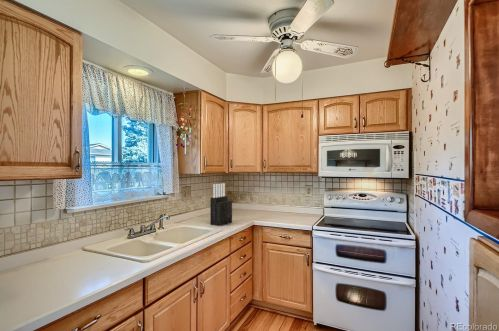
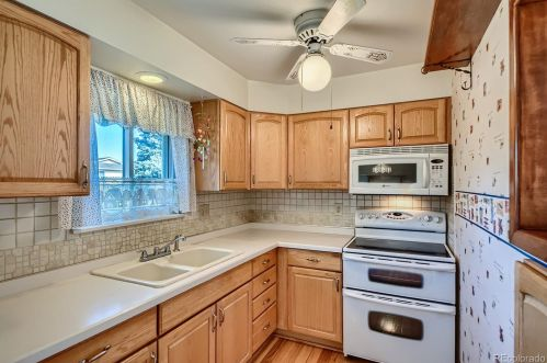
- knife block [209,182,233,227]
